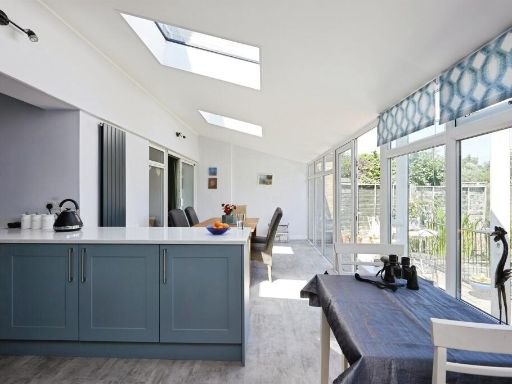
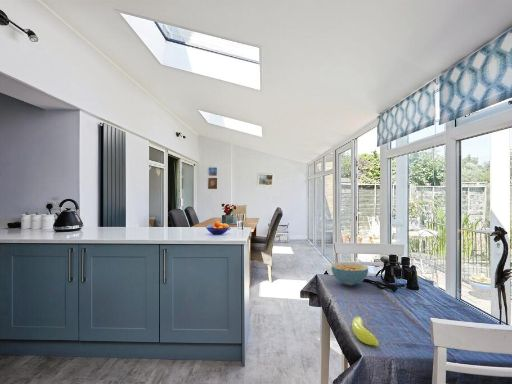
+ cereal bowl [330,262,369,287]
+ banana [351,315,380,346]
